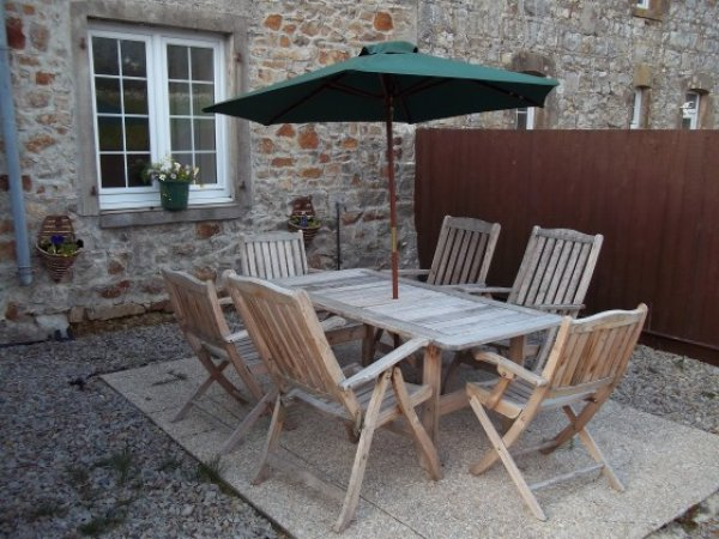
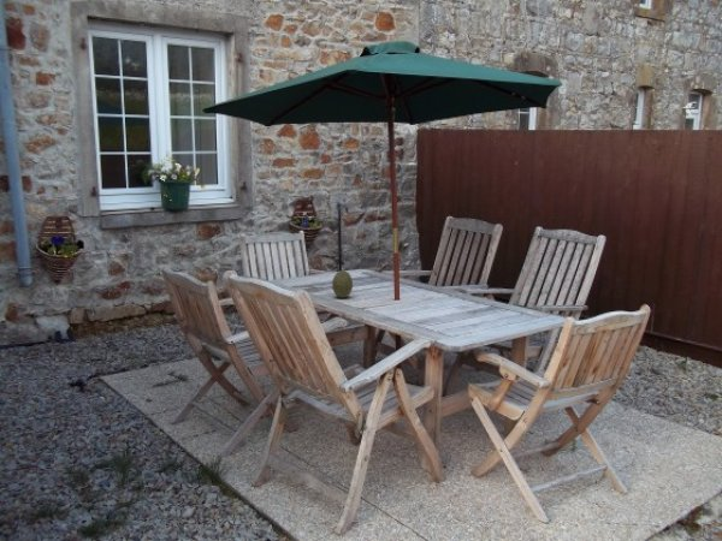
+ fruit [331,269,354,299]
